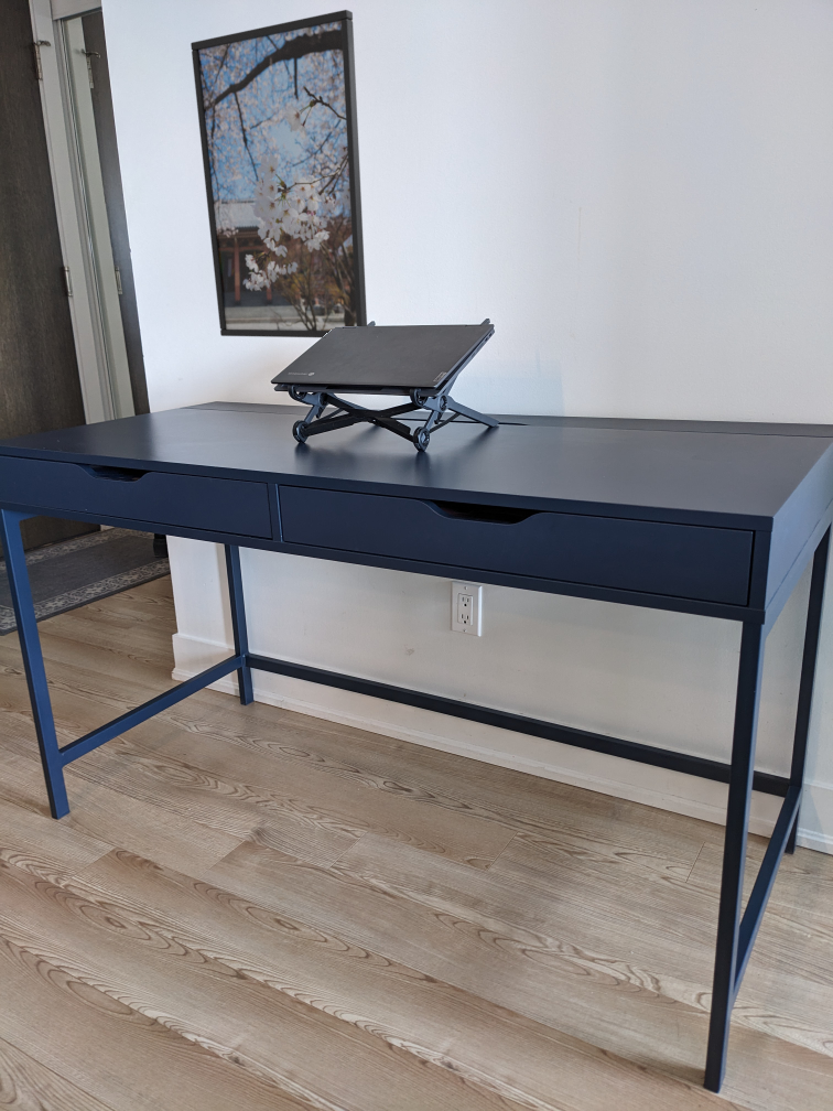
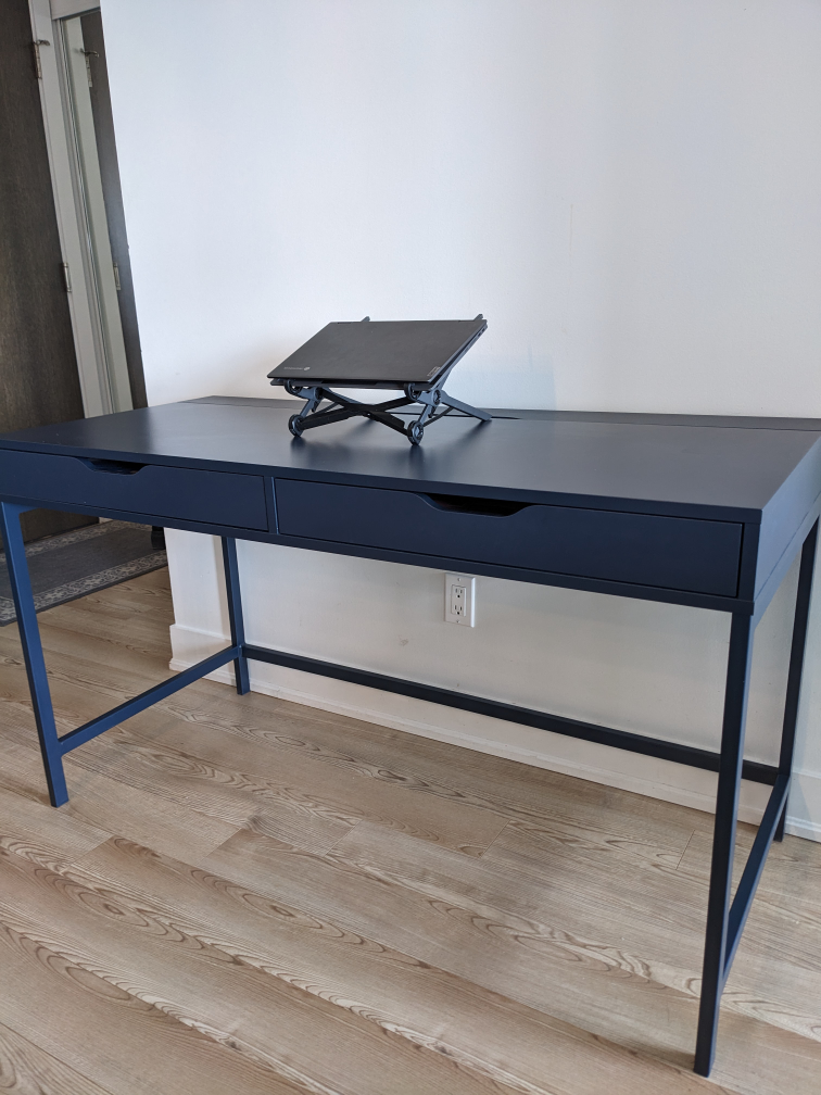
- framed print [190,9,368,338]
